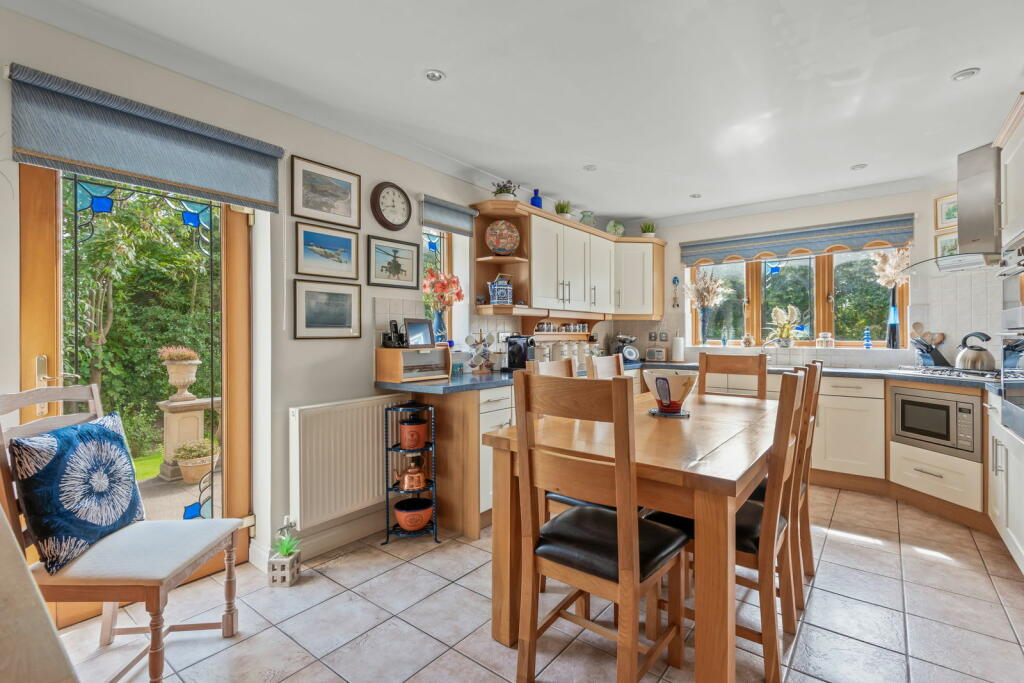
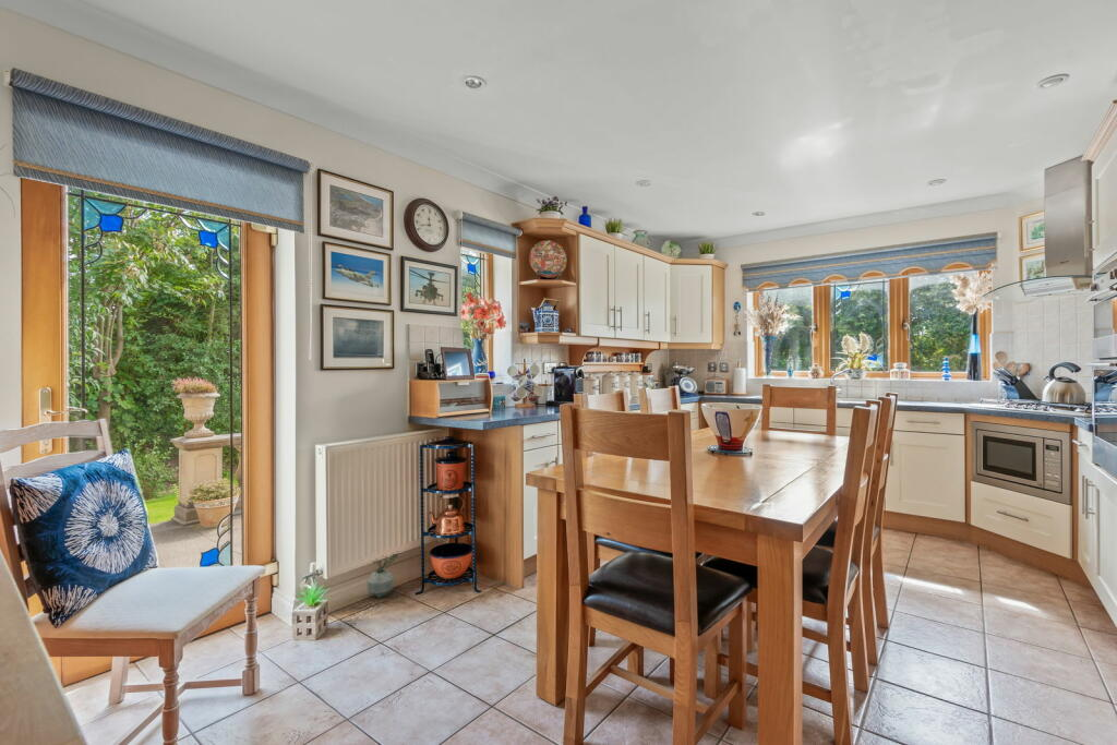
+ potted plant [367,552,399,599]
